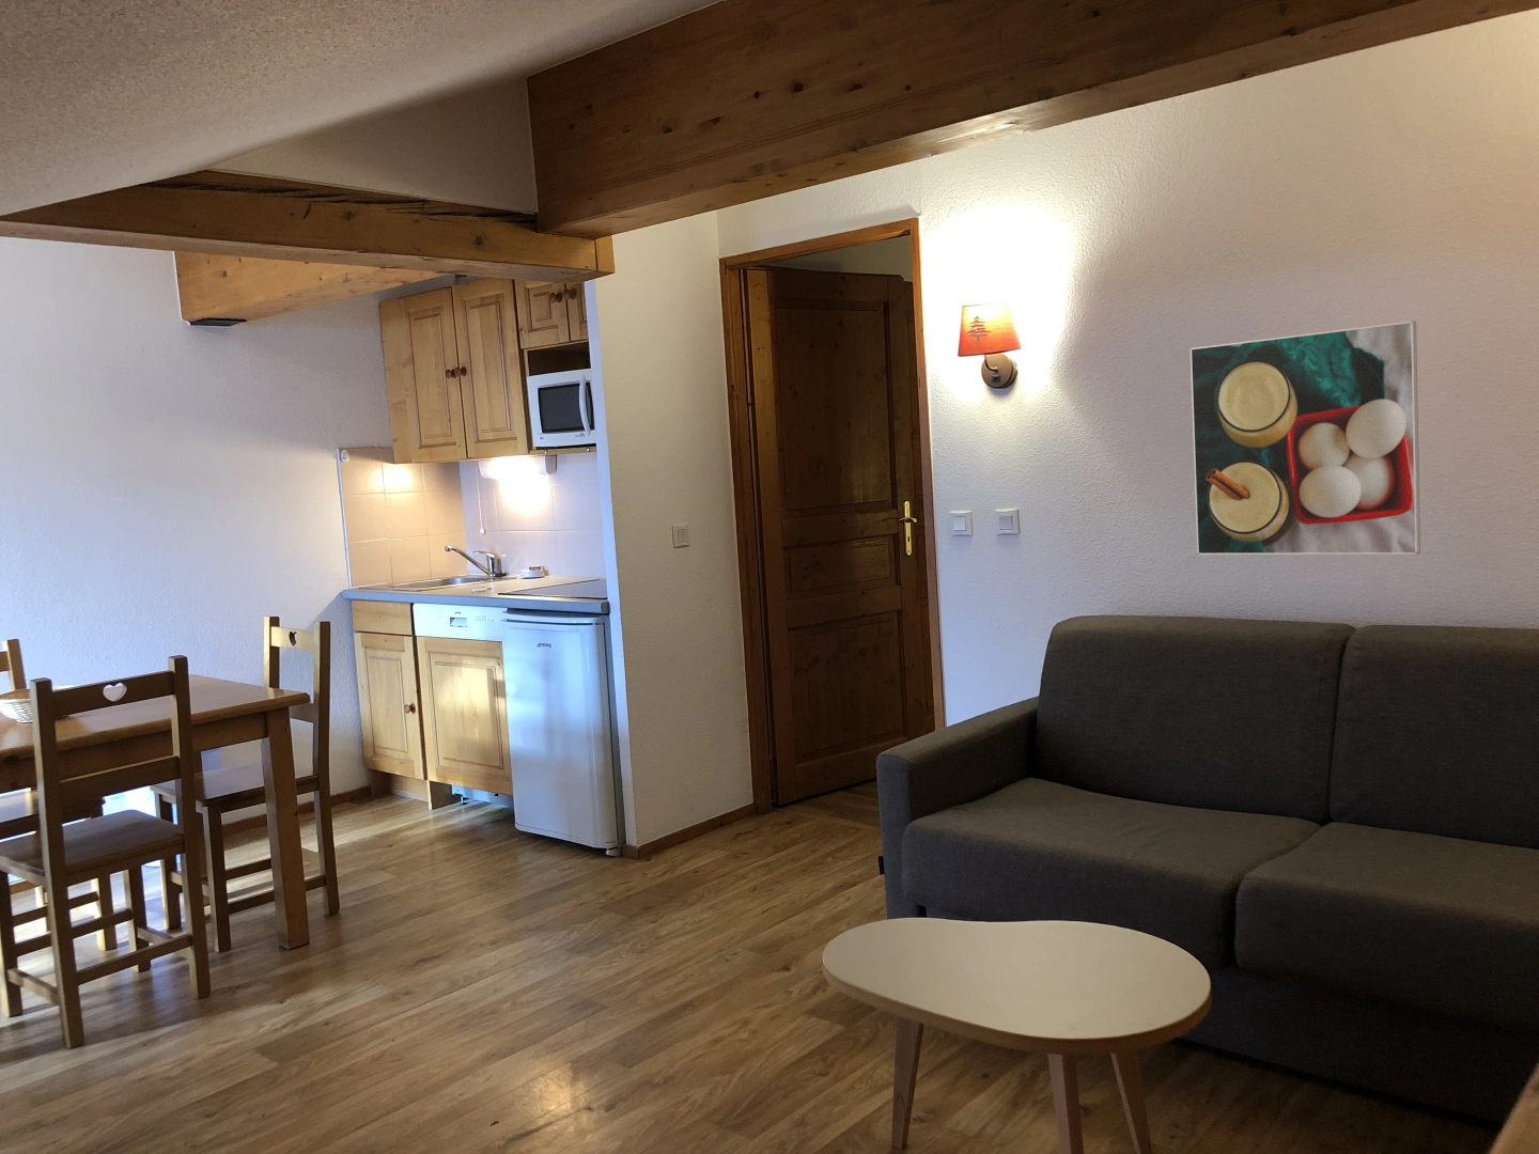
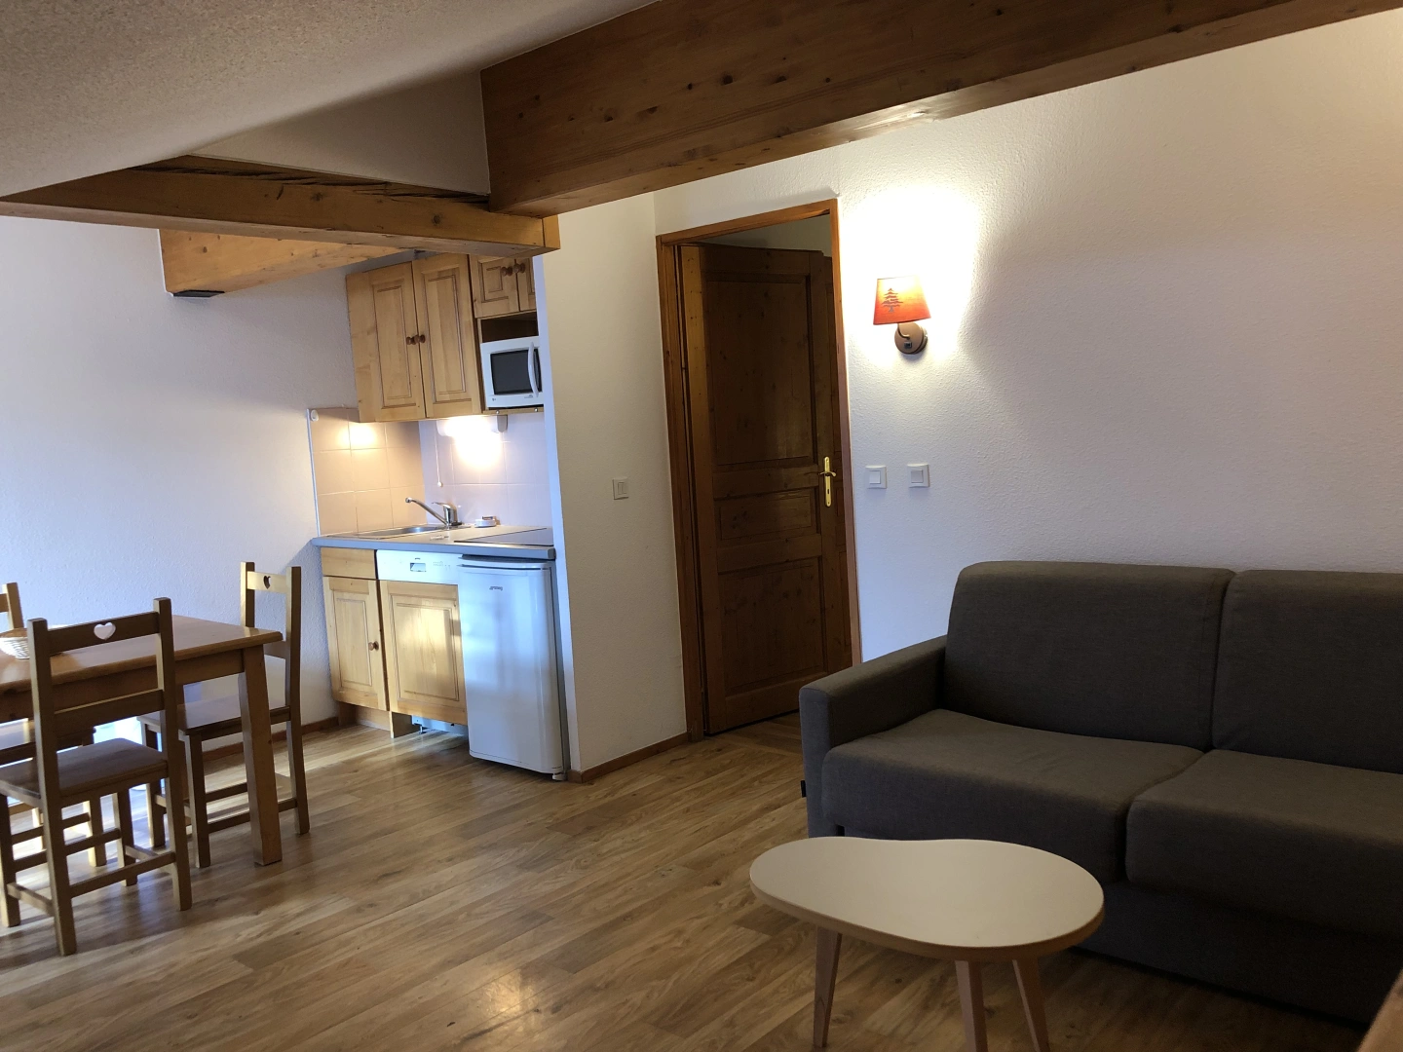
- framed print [1190,320,1421,555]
